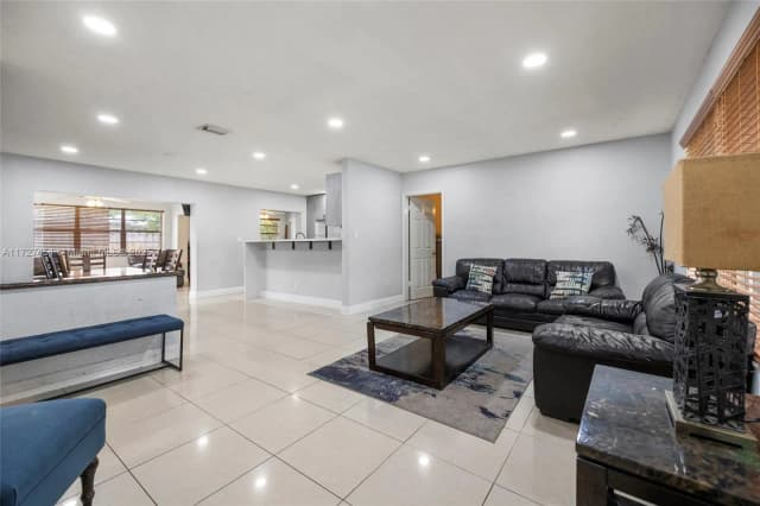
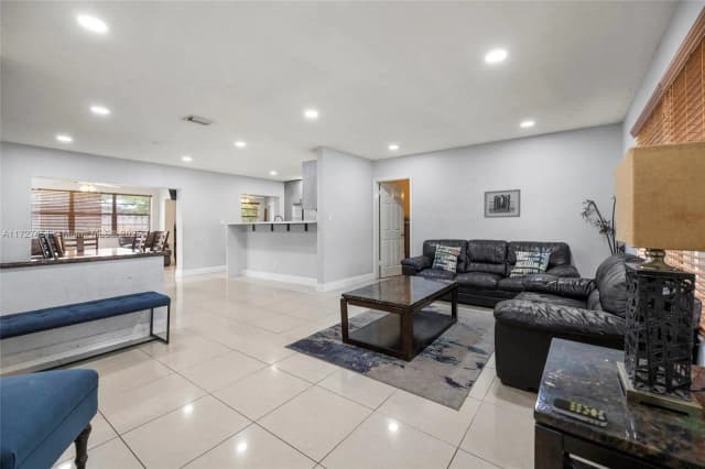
+ remote control [552,397,608,427]
+ wall art [482,188,522,219]
